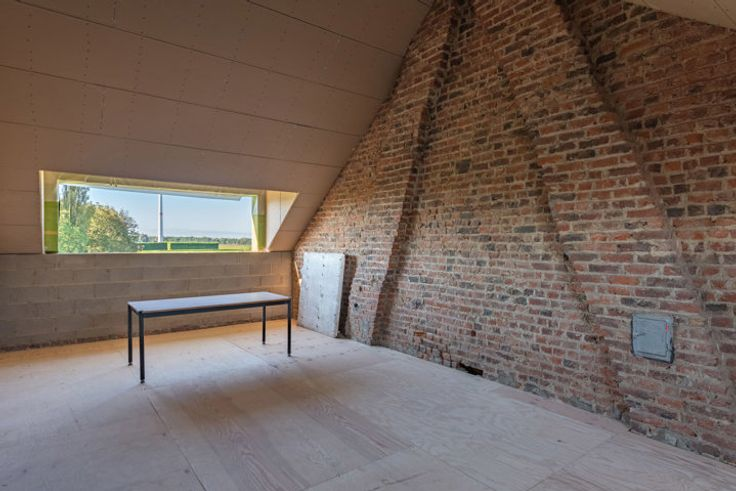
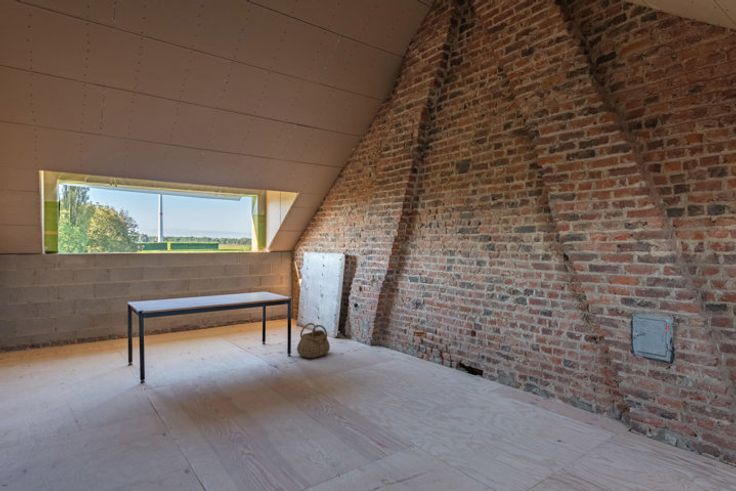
+ basket [296,322,331,359]
